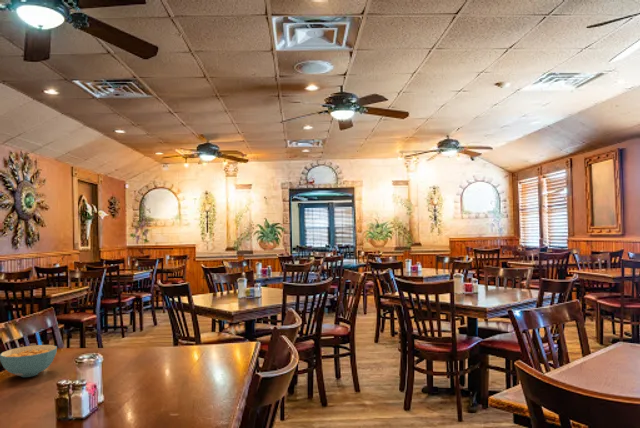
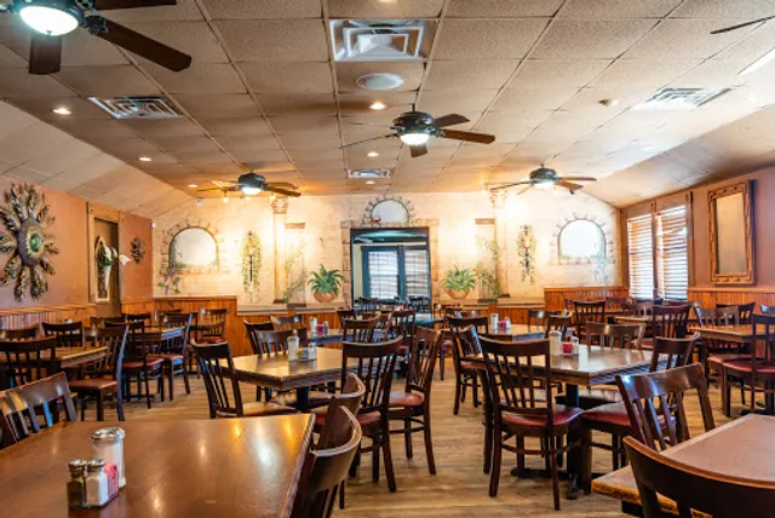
- cereal bowl [0,344,58,378]
